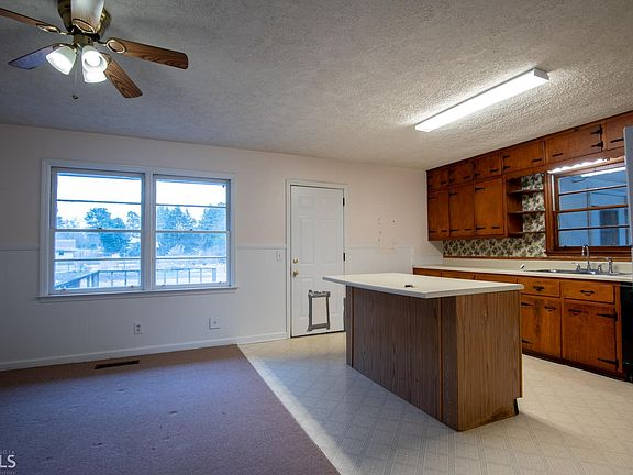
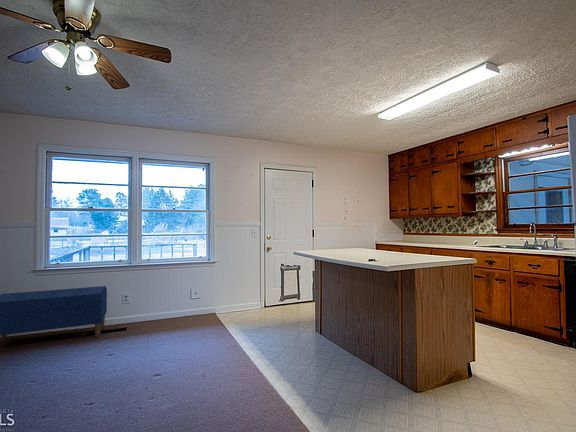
+ bench [0,285,108,340]
